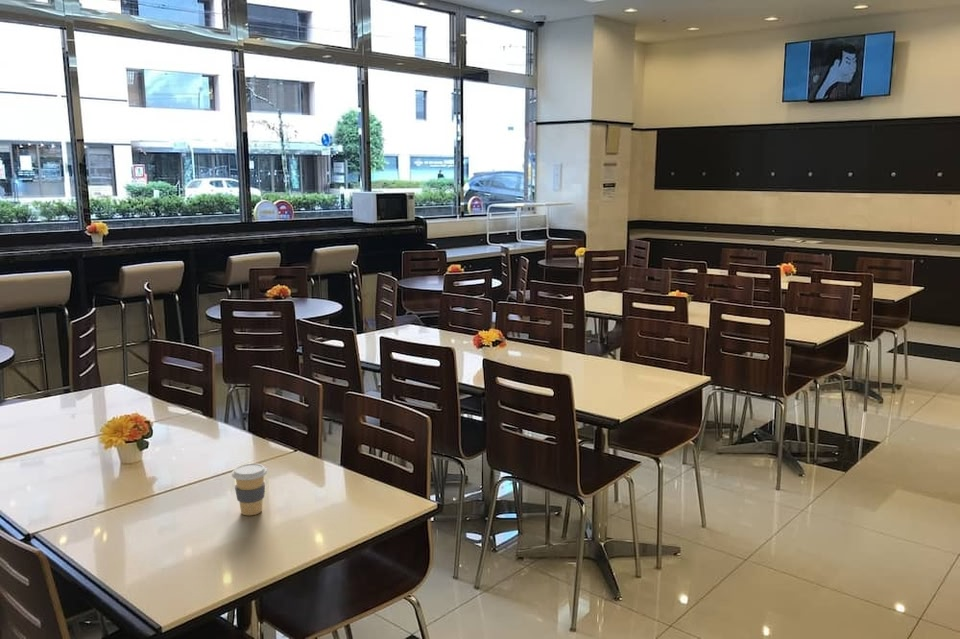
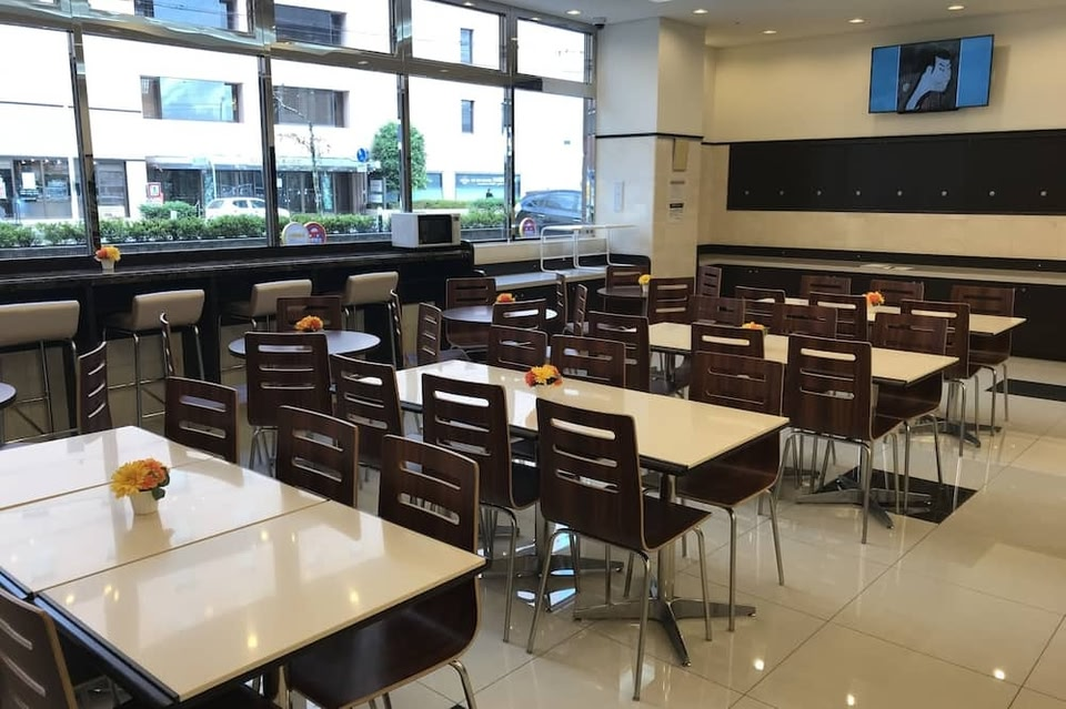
- coffee cup [231,463,268,516]
